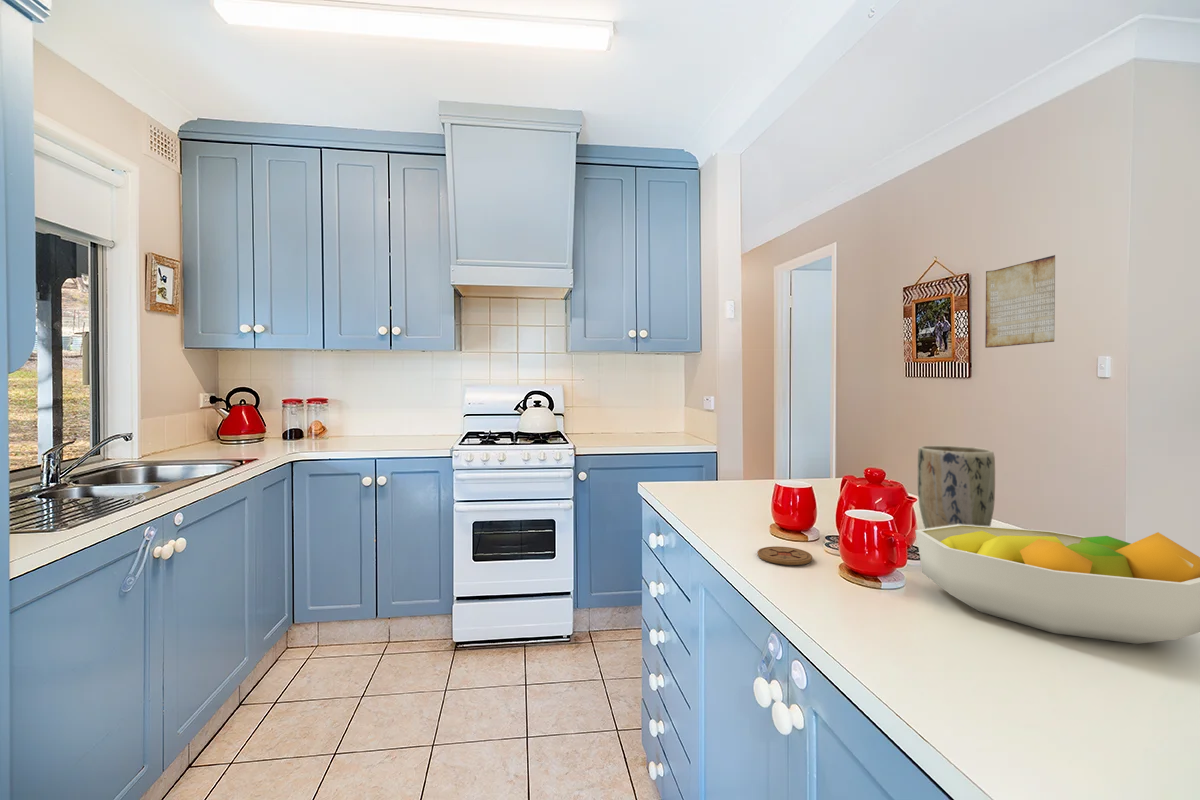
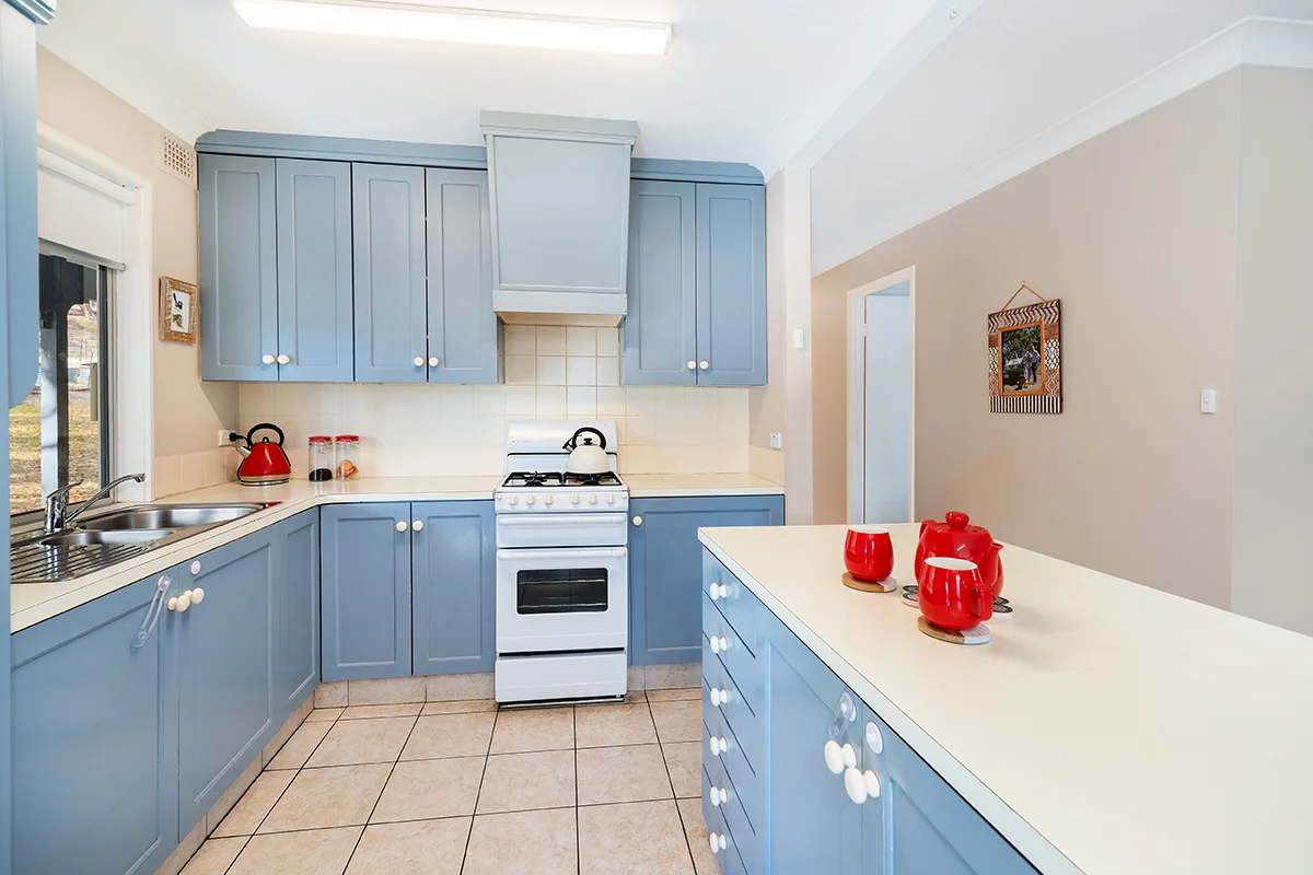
- coaster [757,545,813,566]
- periodic table [984,254,1056,349]
- plant pot [917,445,996,529]
- fruit bowl [914,524,1200,645]
